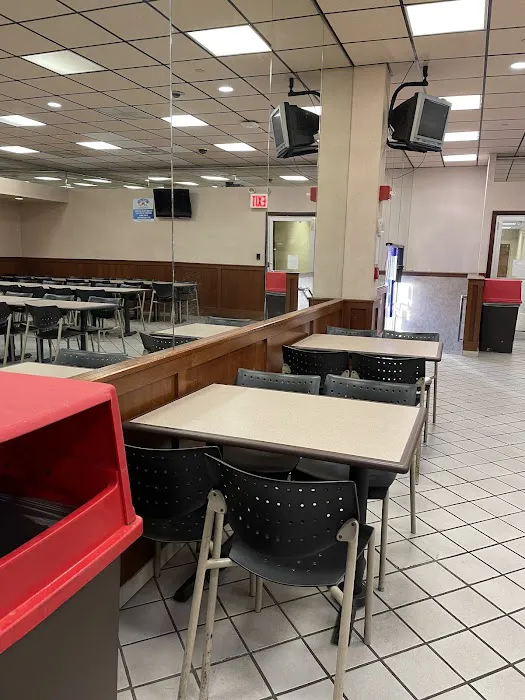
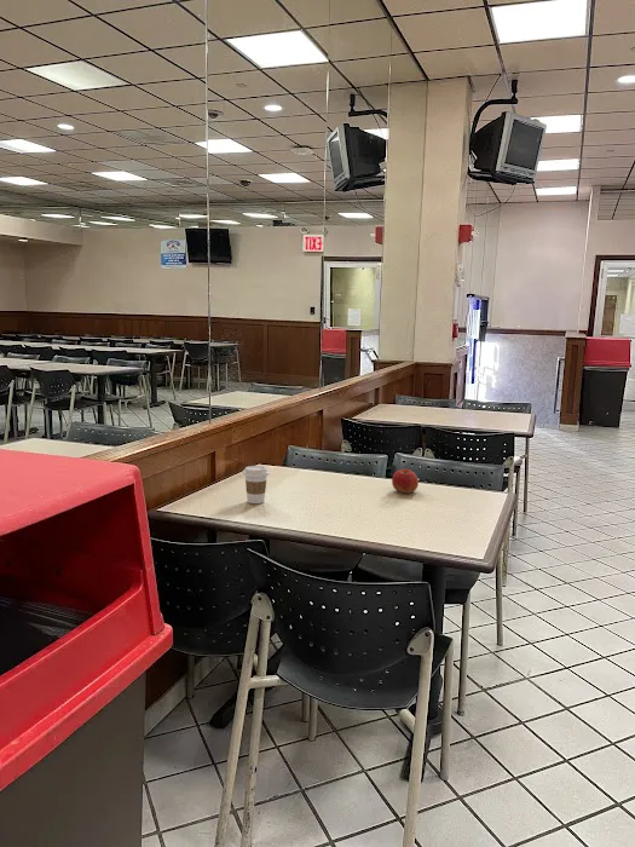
+ apple [391,468,420,495]
+ coffee cup [242,465,270,505]
